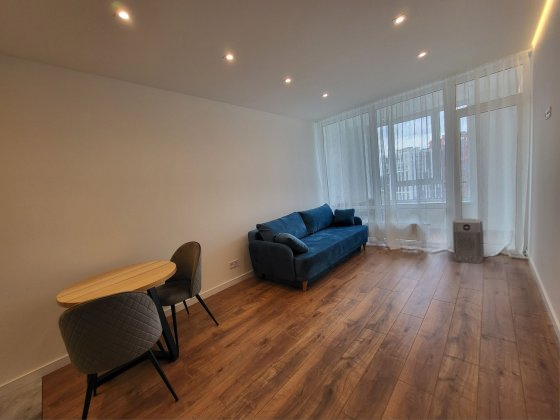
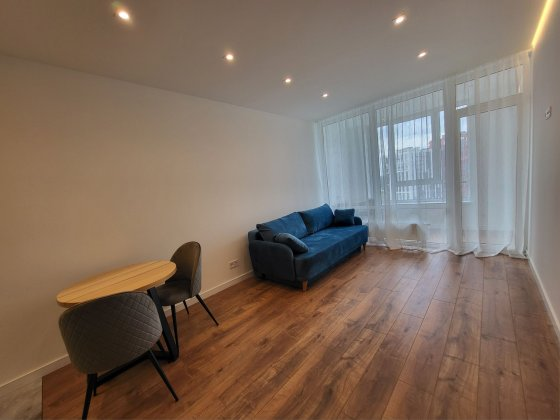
- air purifier [452,218,485,264]
